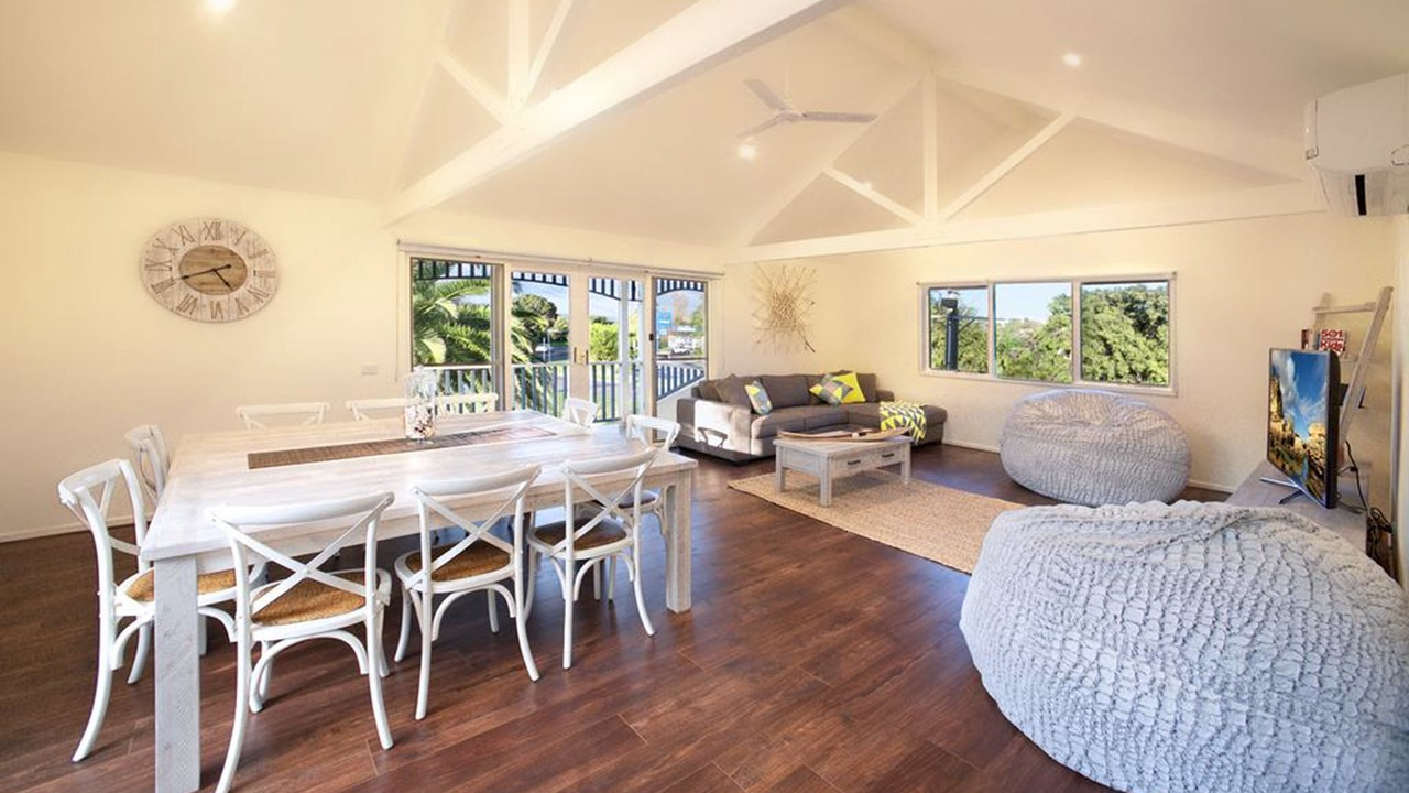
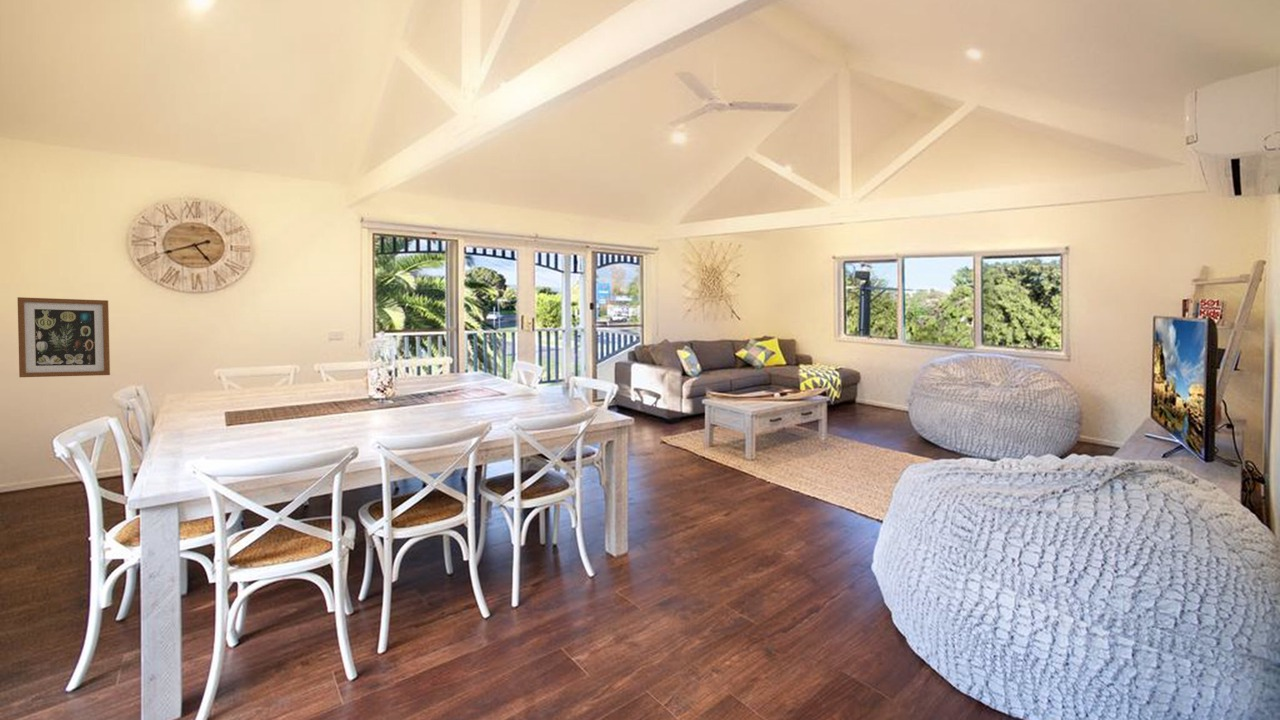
+ wall art [17,296,111,378]
